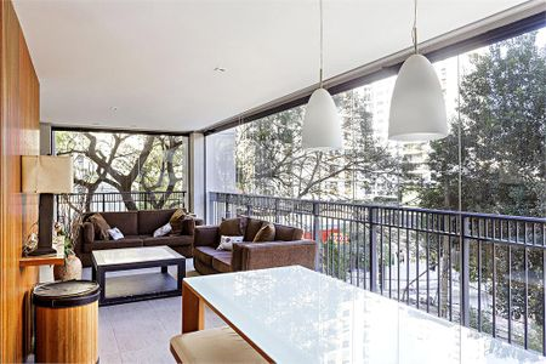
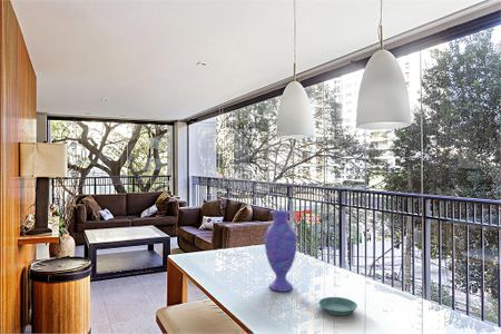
+ vase [263,209,298,293]
+ saucer [317,296,358,316]
